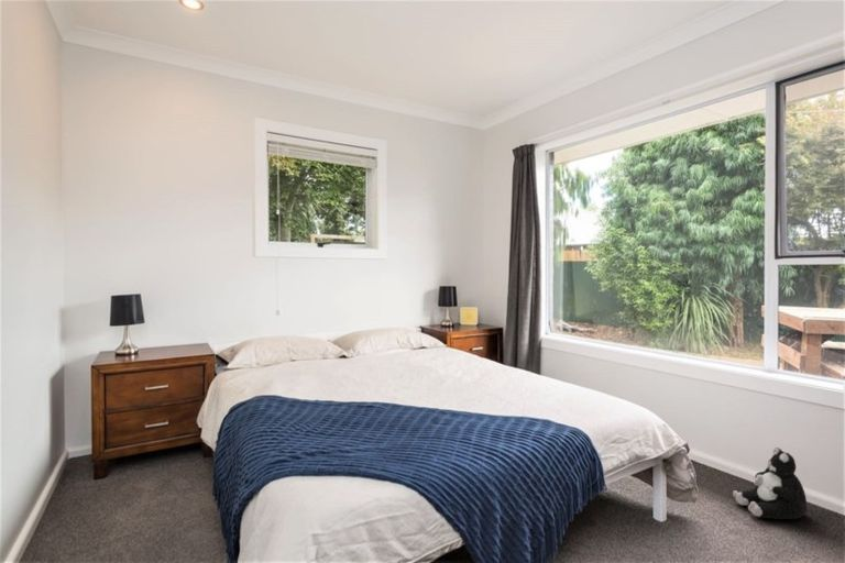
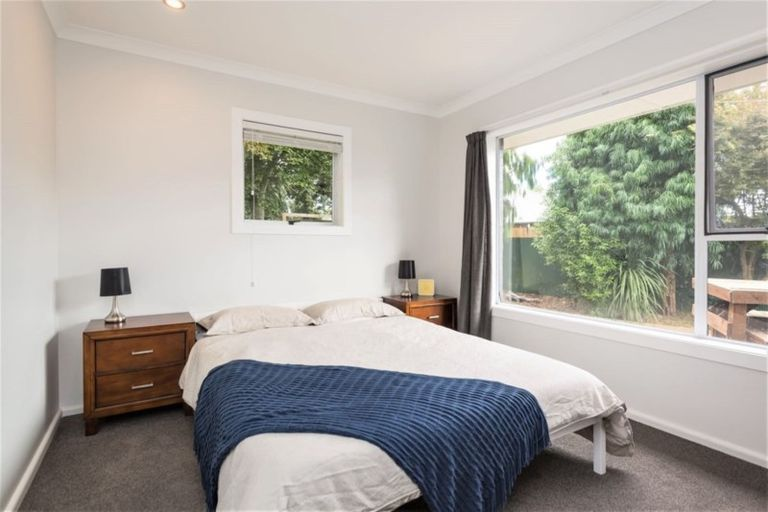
- plush toy [732,446,808,520]
